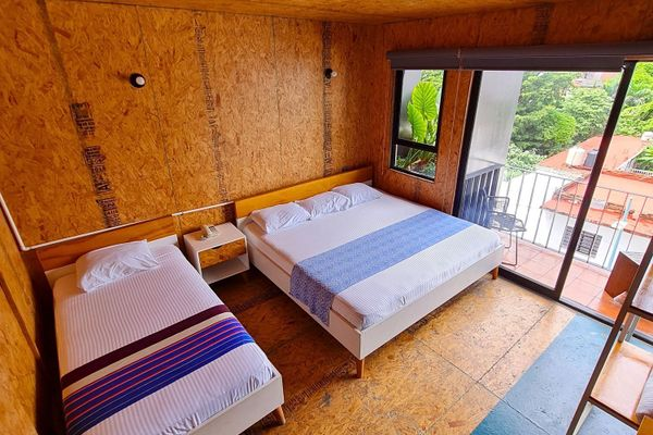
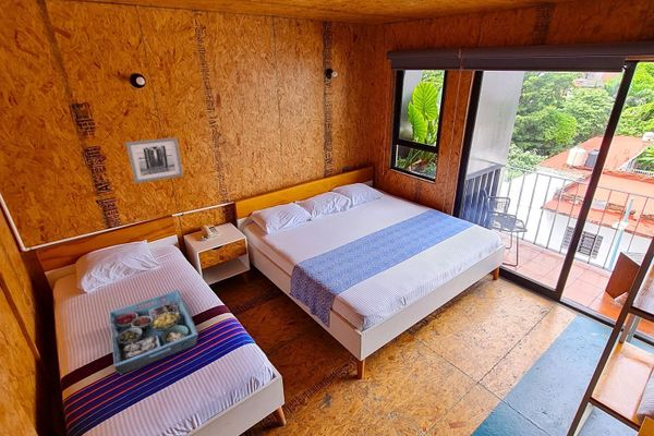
+ wall art [125,136,184,184]
+ serving tray [108,289,199,375]
